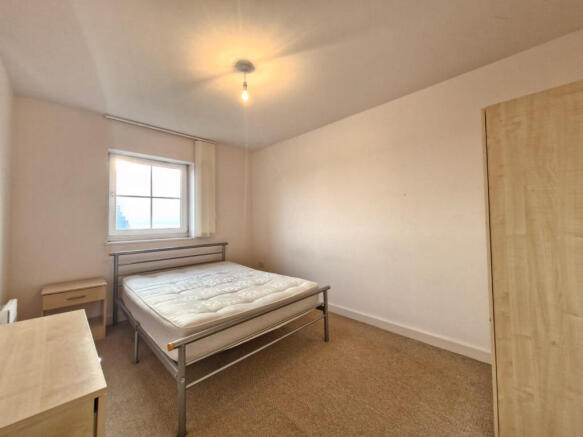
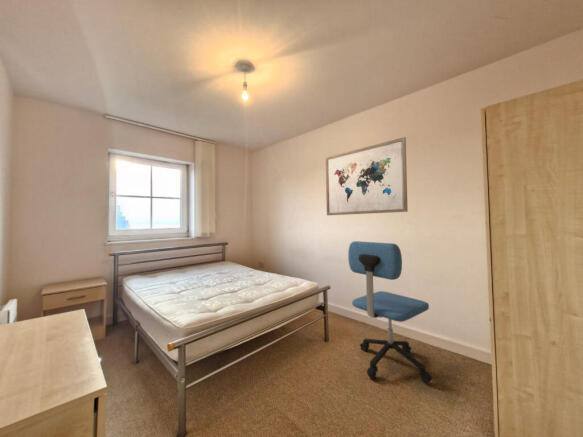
+ office chair [347,240,433,385]
+ wall art [325,136,409,216]
